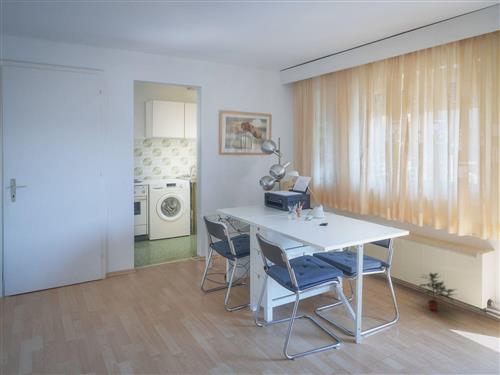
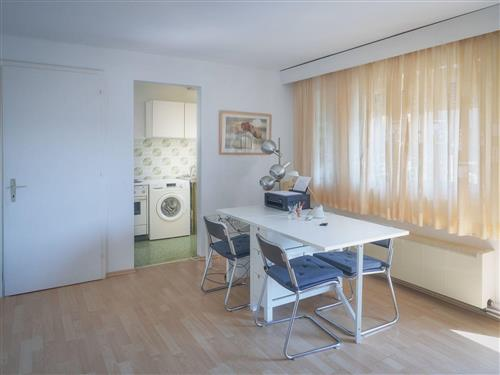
- potted plant [418,272,457,311]
